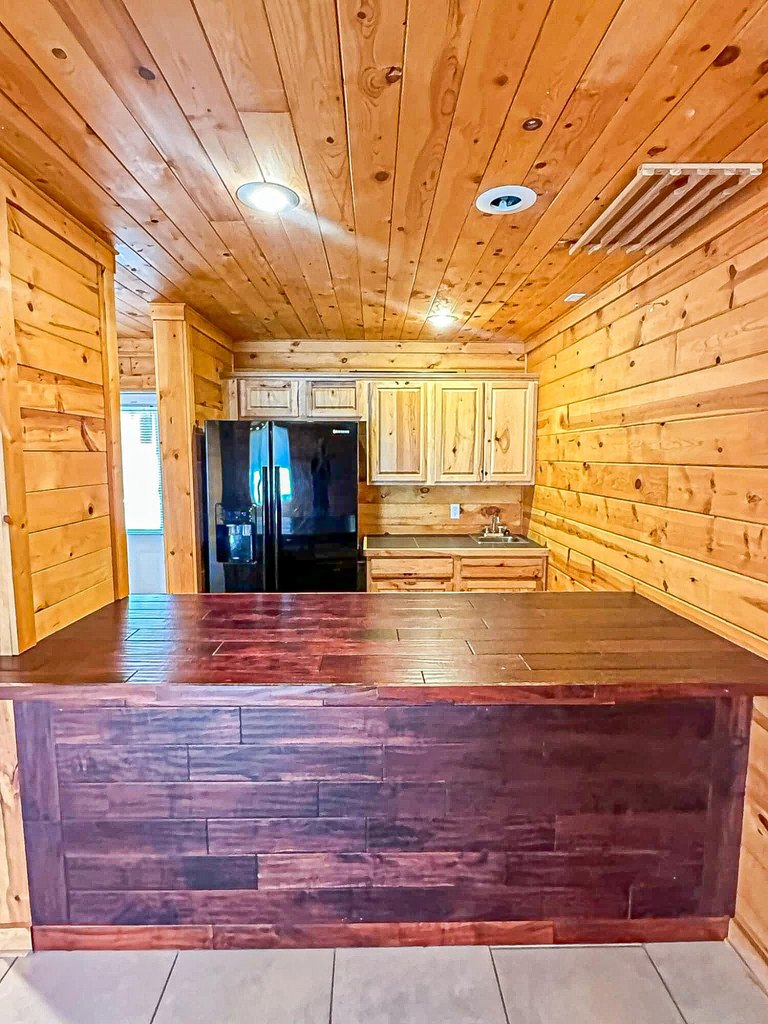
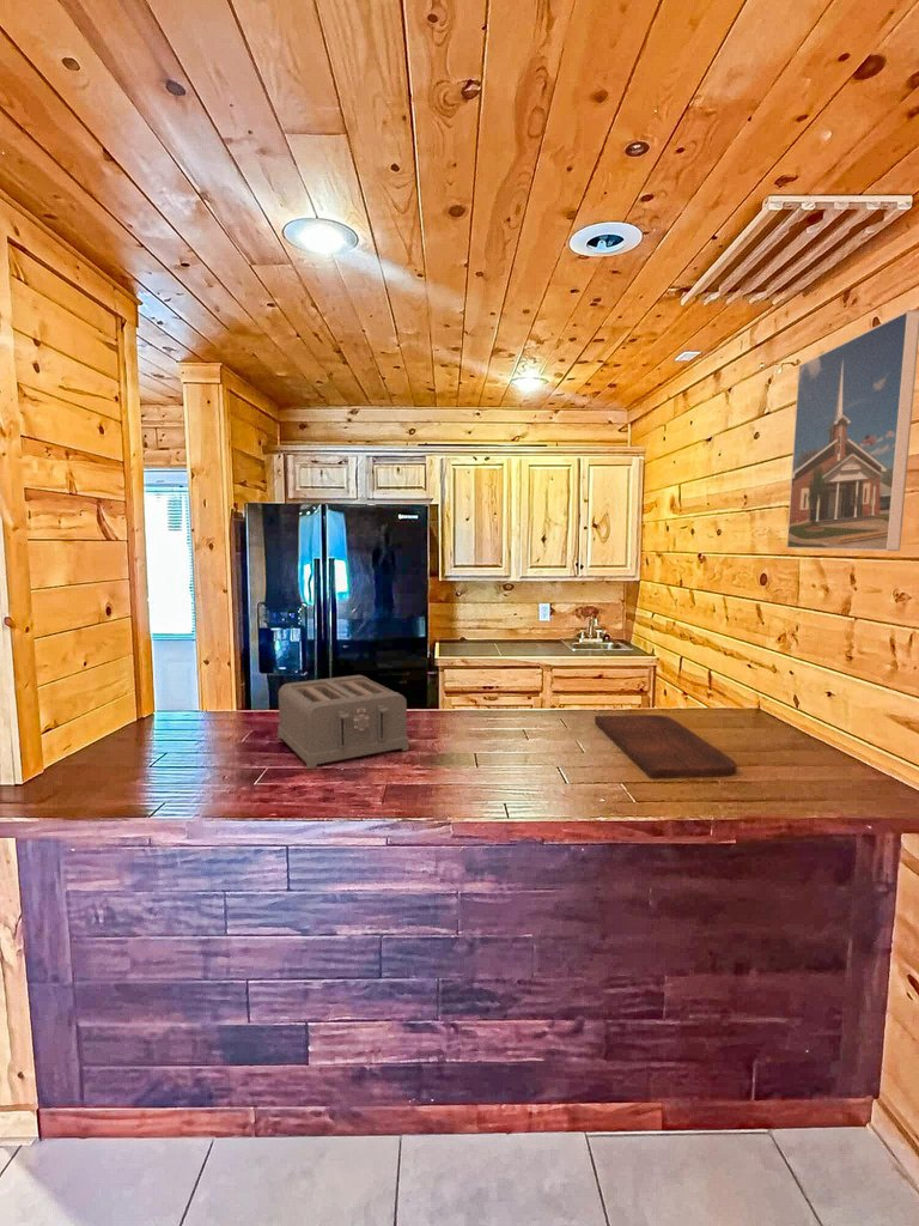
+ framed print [785,309,919,552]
+ toaster [276,674,410,770]
+ cutting board [594,714,737,779]
